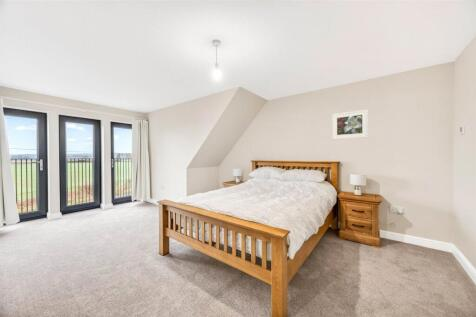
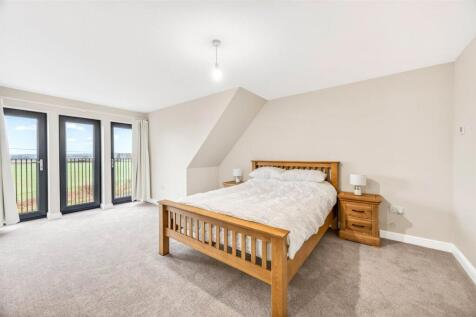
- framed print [331,109,369,140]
